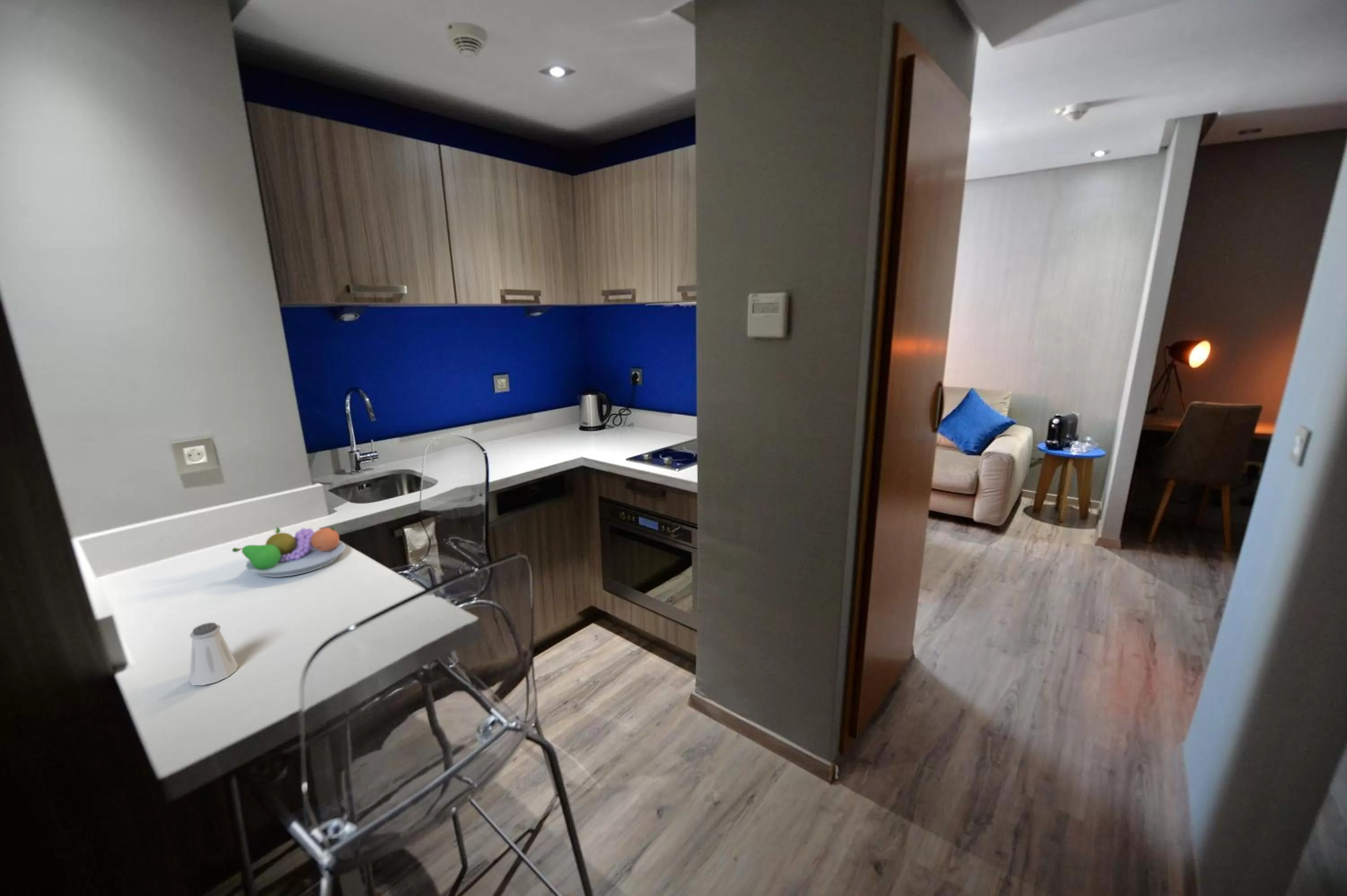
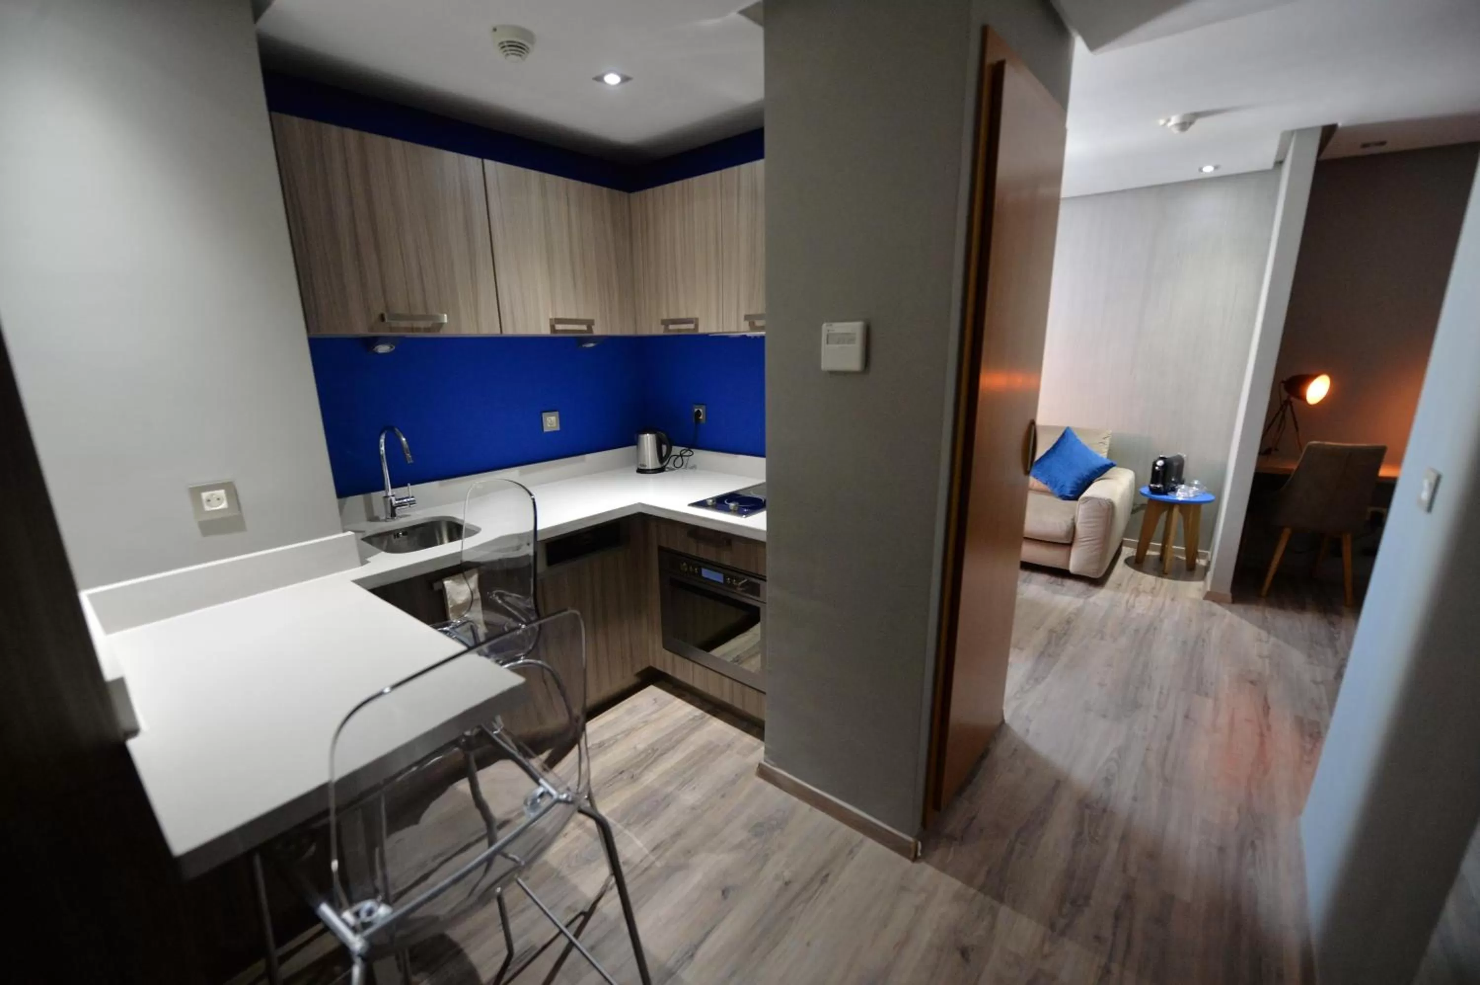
- fruit bowl [232,527,346,578]
- saltshaker [189,622,239,686]
